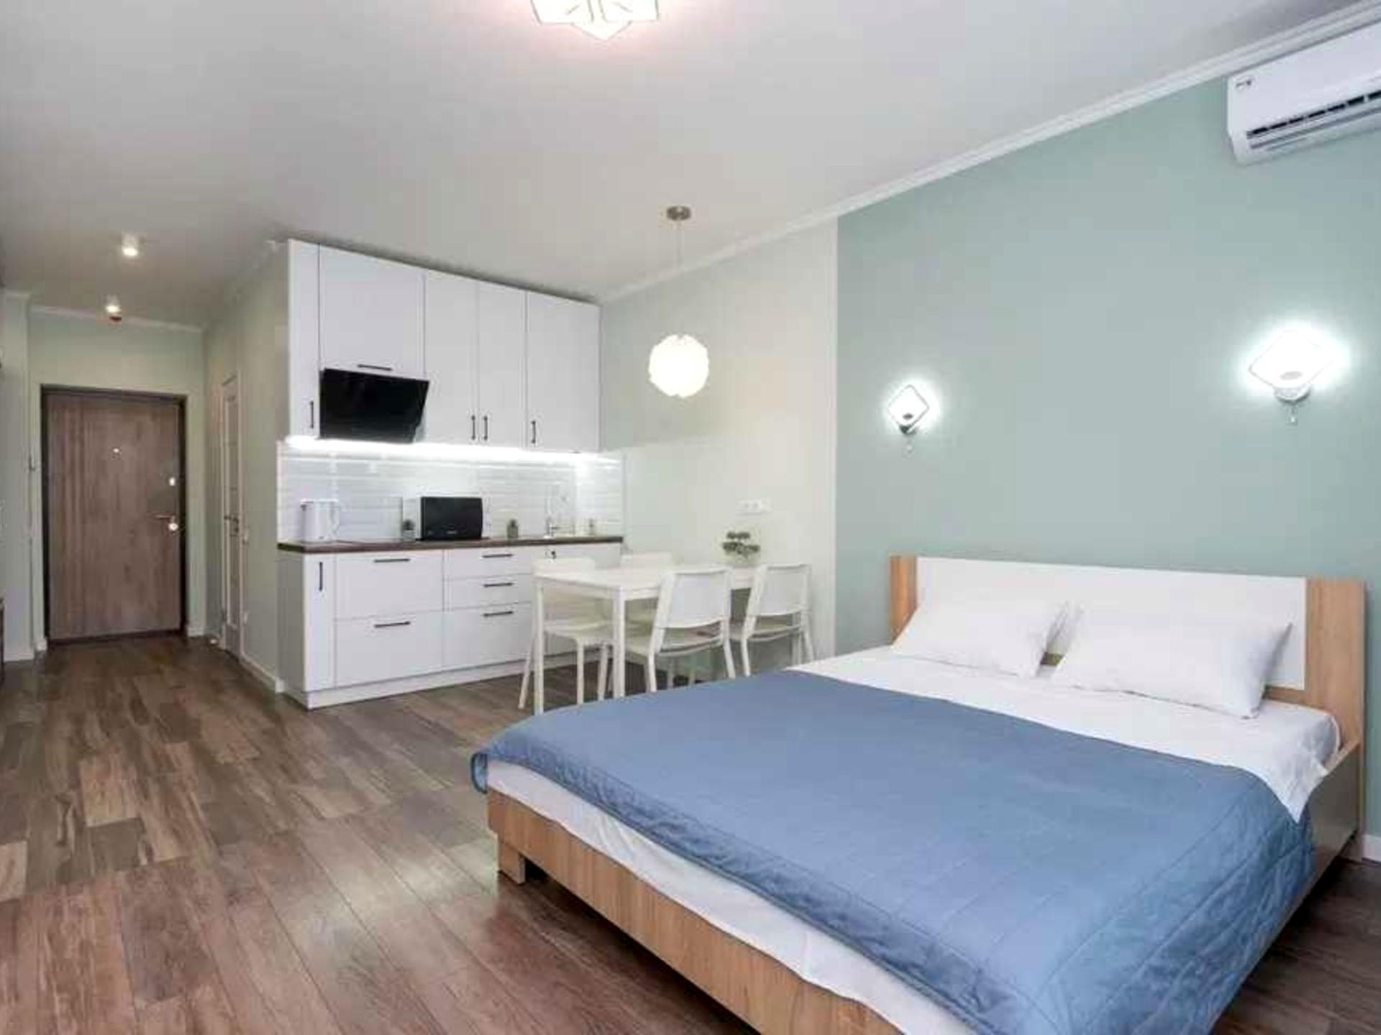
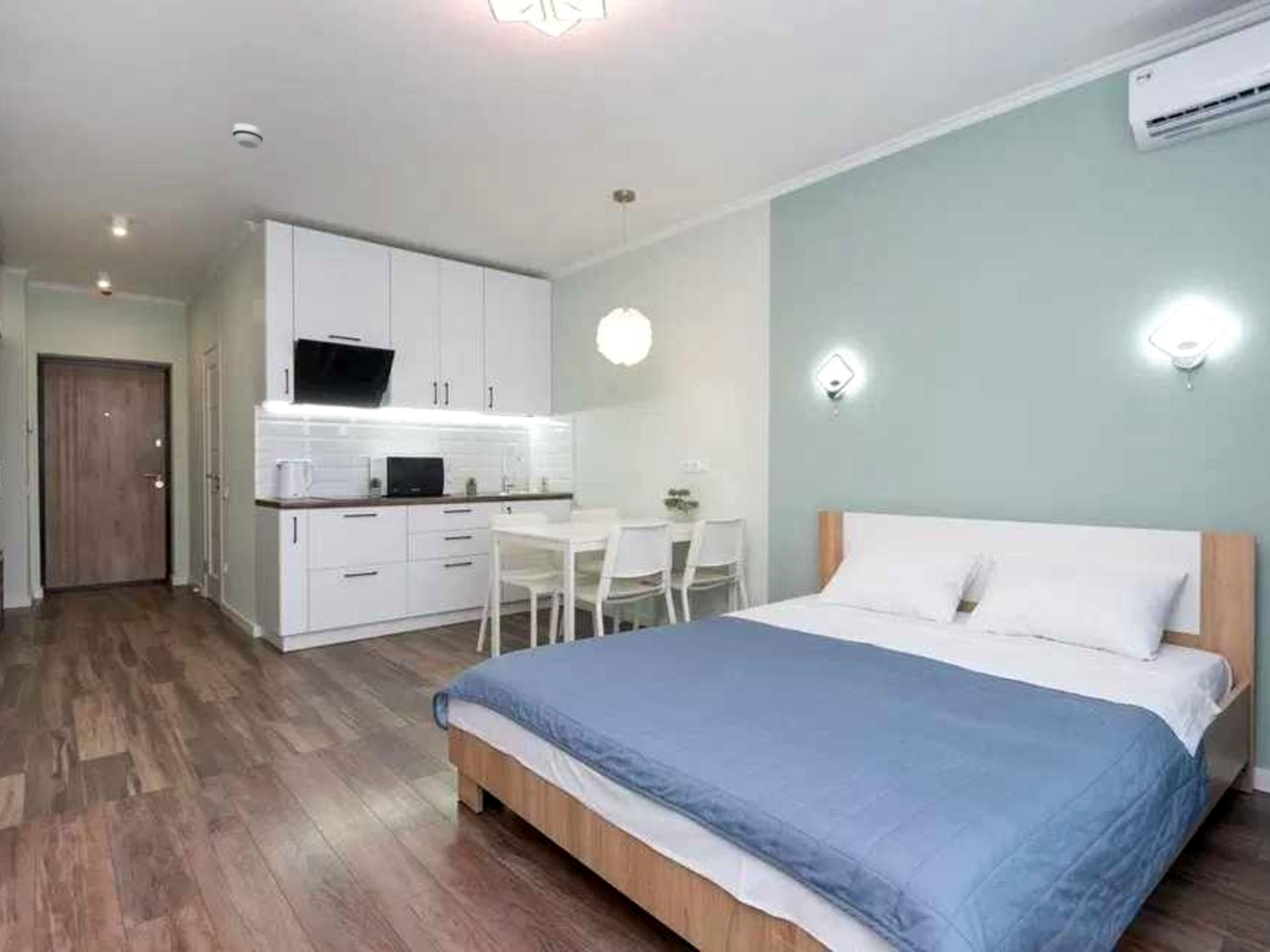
+ smoke detector [232,123,264,149]
